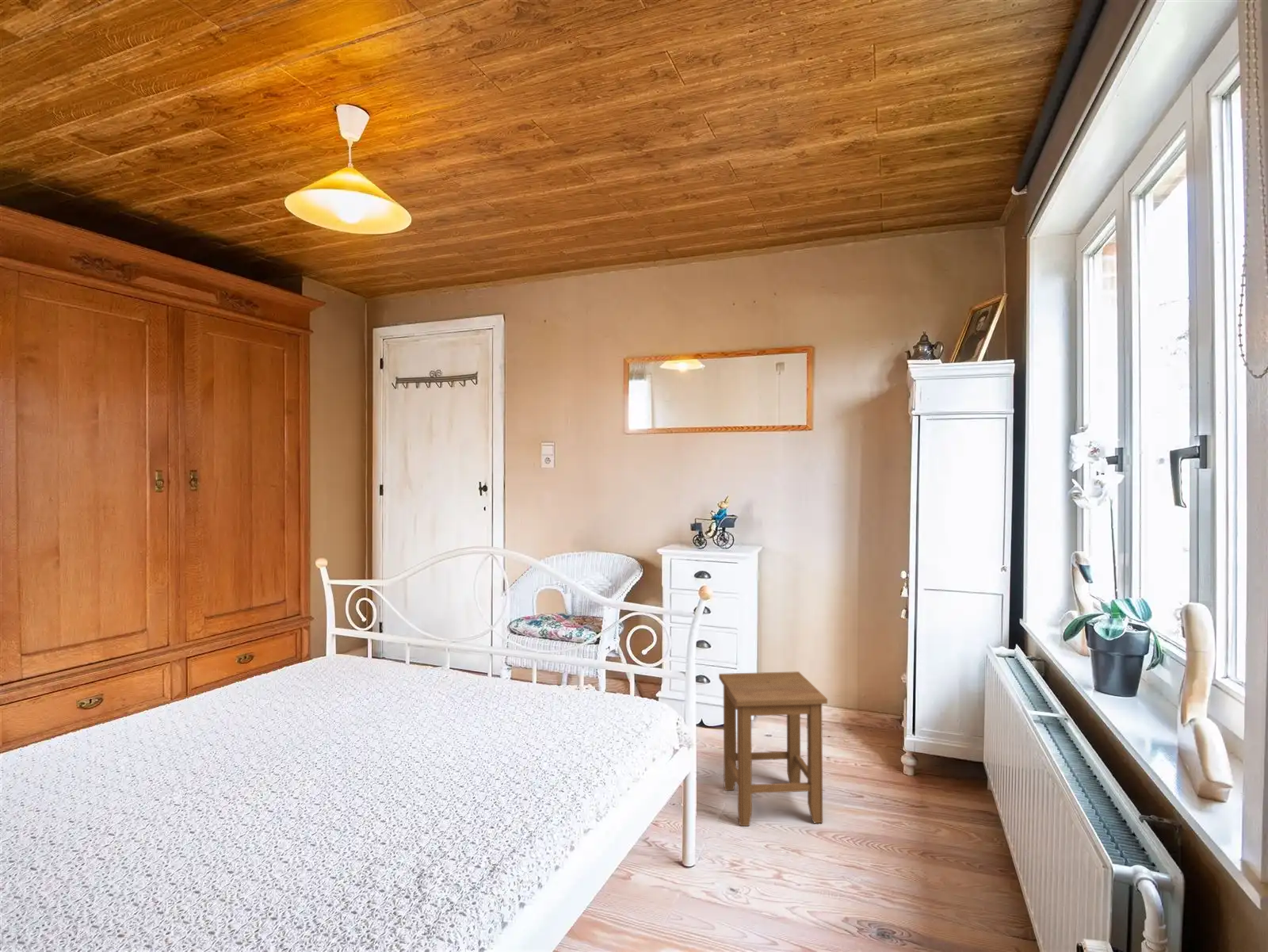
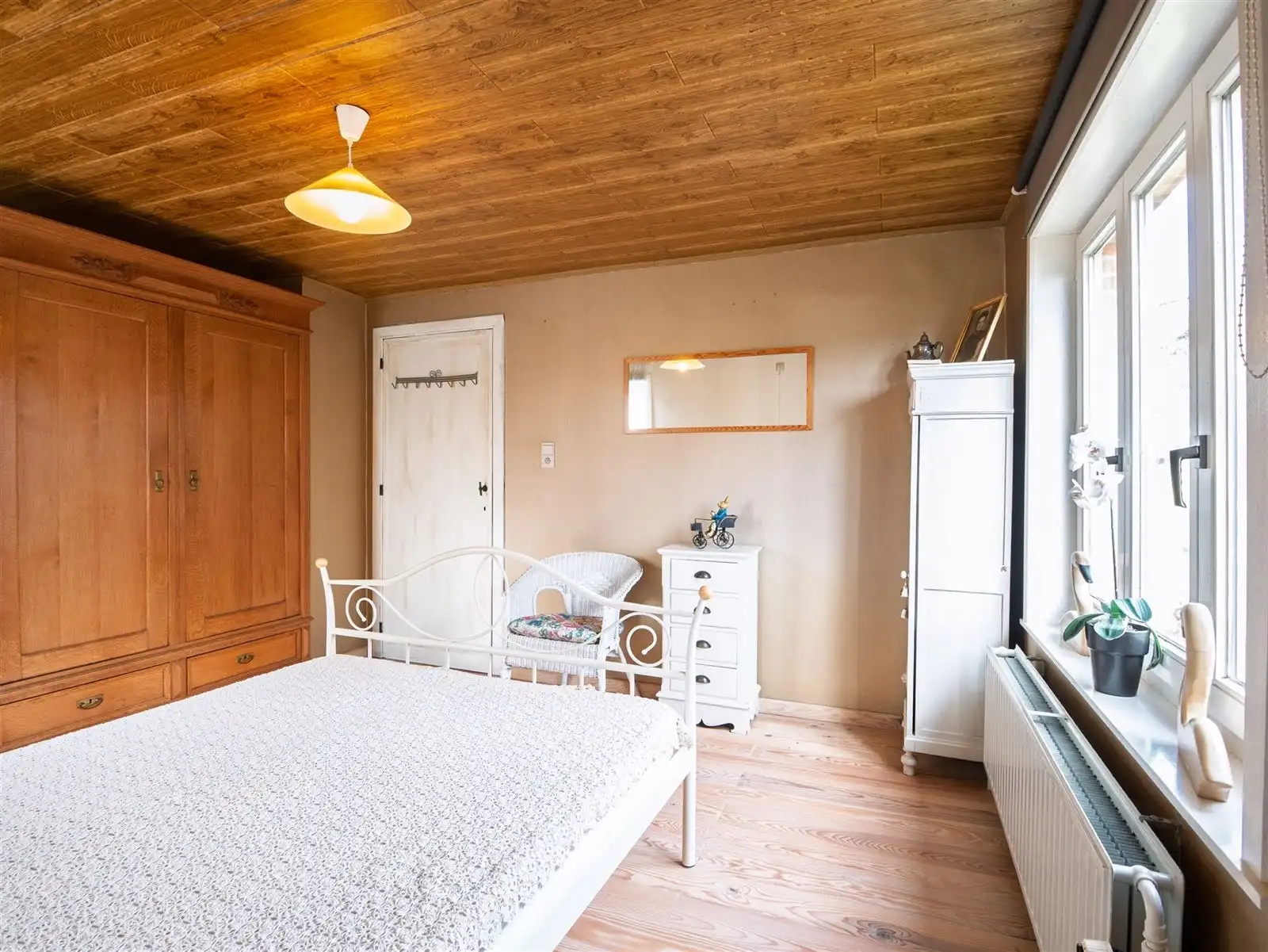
- stool [718,671,828,827]
